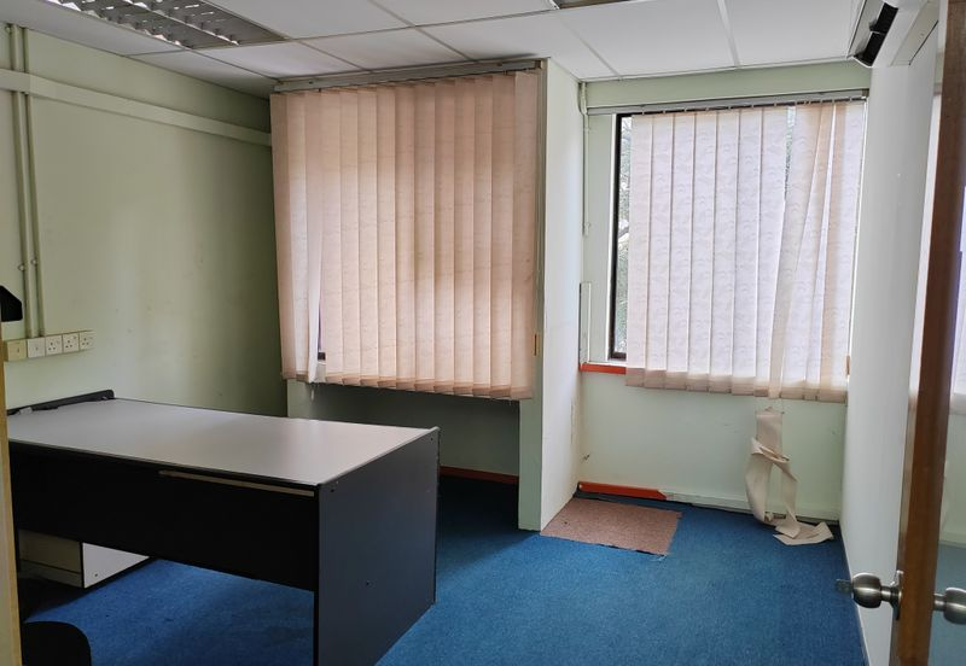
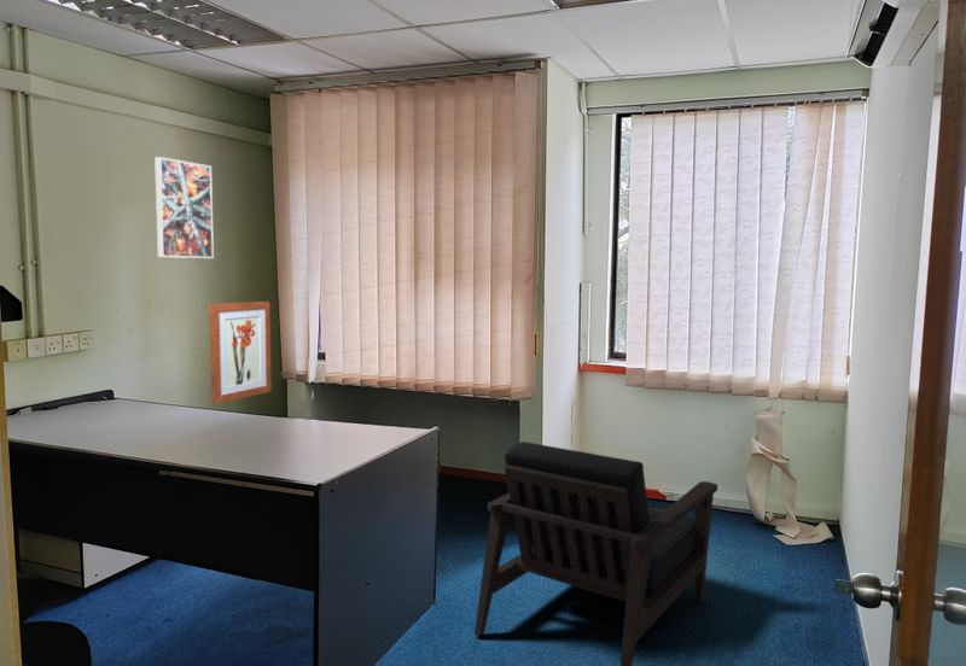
+ armchair [473,440,718,666]
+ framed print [153,156,215,259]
+ wall art [209,300,273,405]
